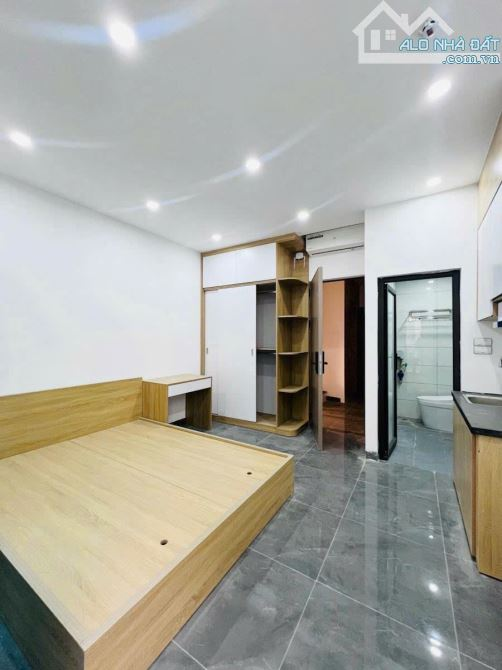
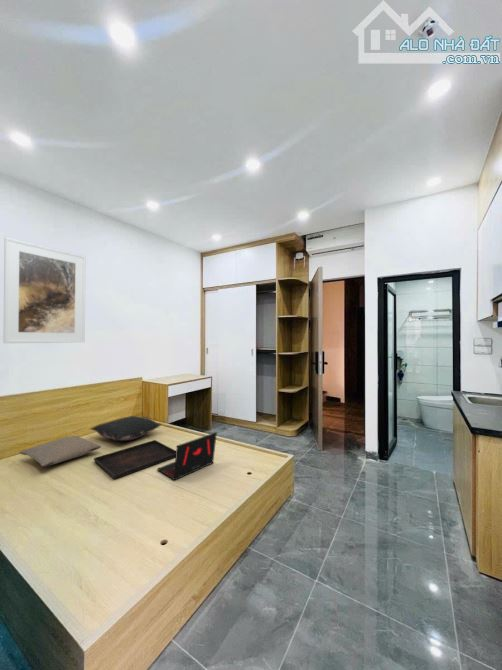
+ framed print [2,236,86,344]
+ serving tray [93,439,176,480]
+ laptop [156,431,218,481]
+ pillow [90,415,162,442]
+ pillow [19,435,102,468]
